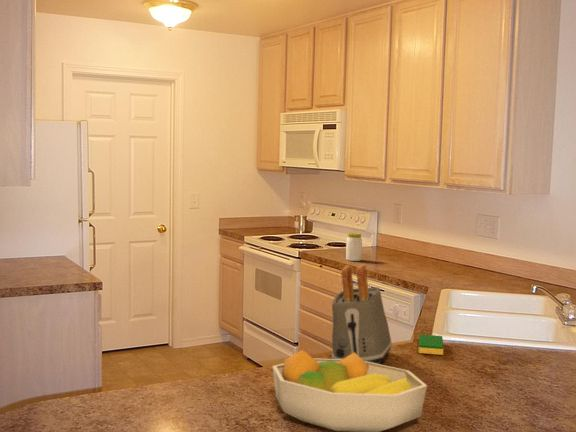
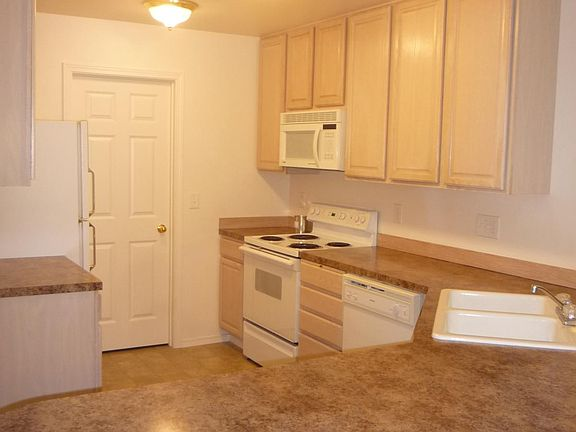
- toaster [331,263,393,365]
- jar [345,232,363,262]
- dish sponge [417,334,444,356]
- fruit bowl [272,349,428,432]
